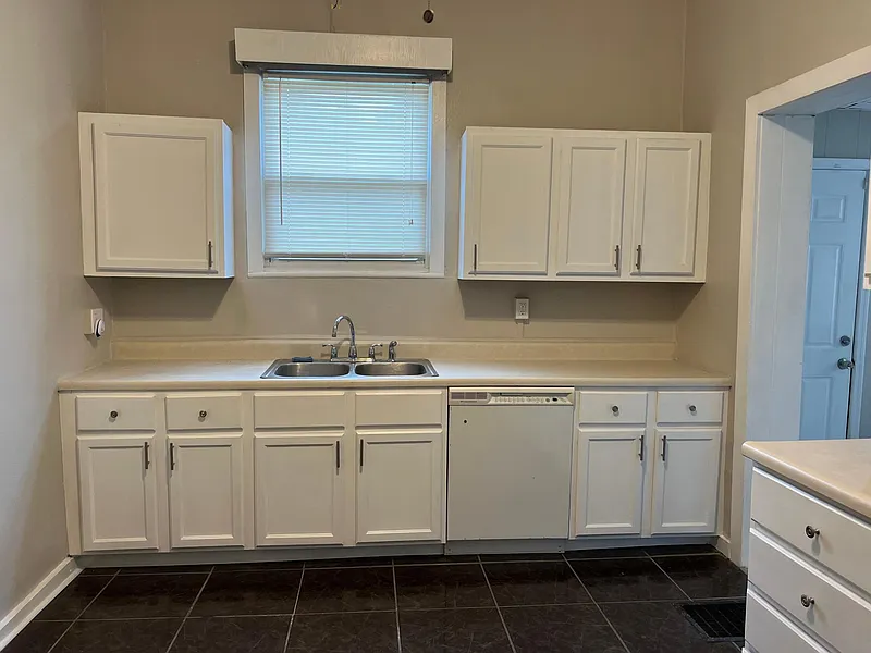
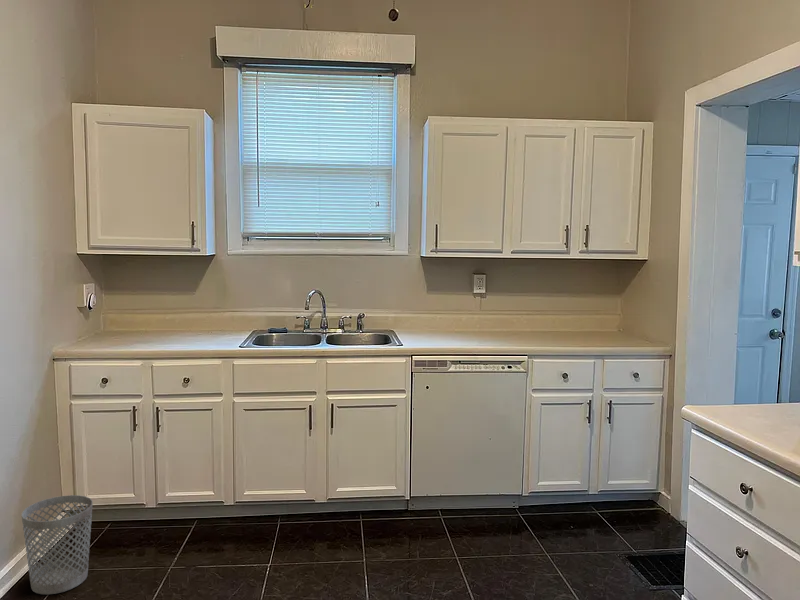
+ wastebasket [20,494,94,595]
